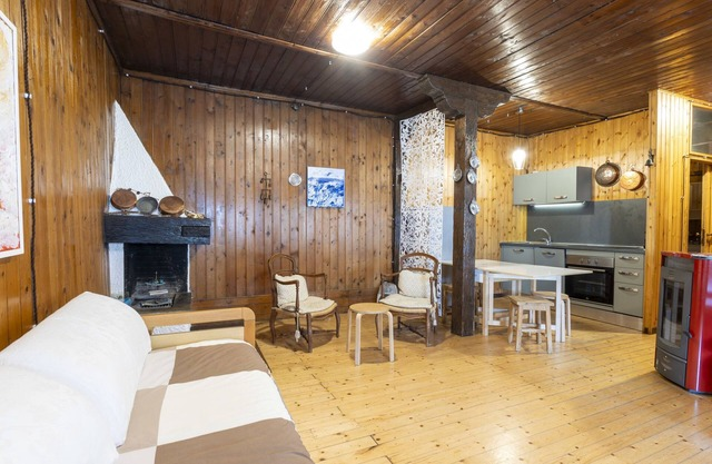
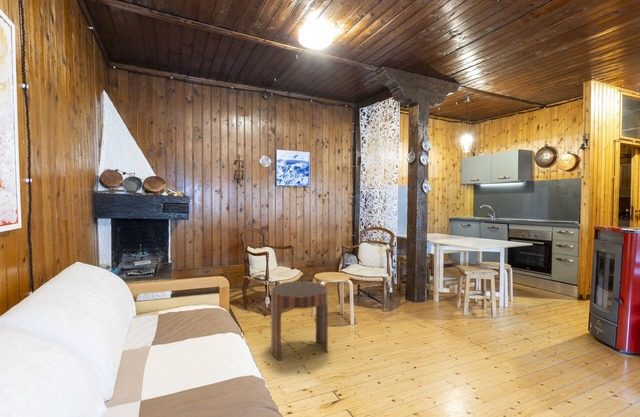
+ side table [270,281,329,362]
